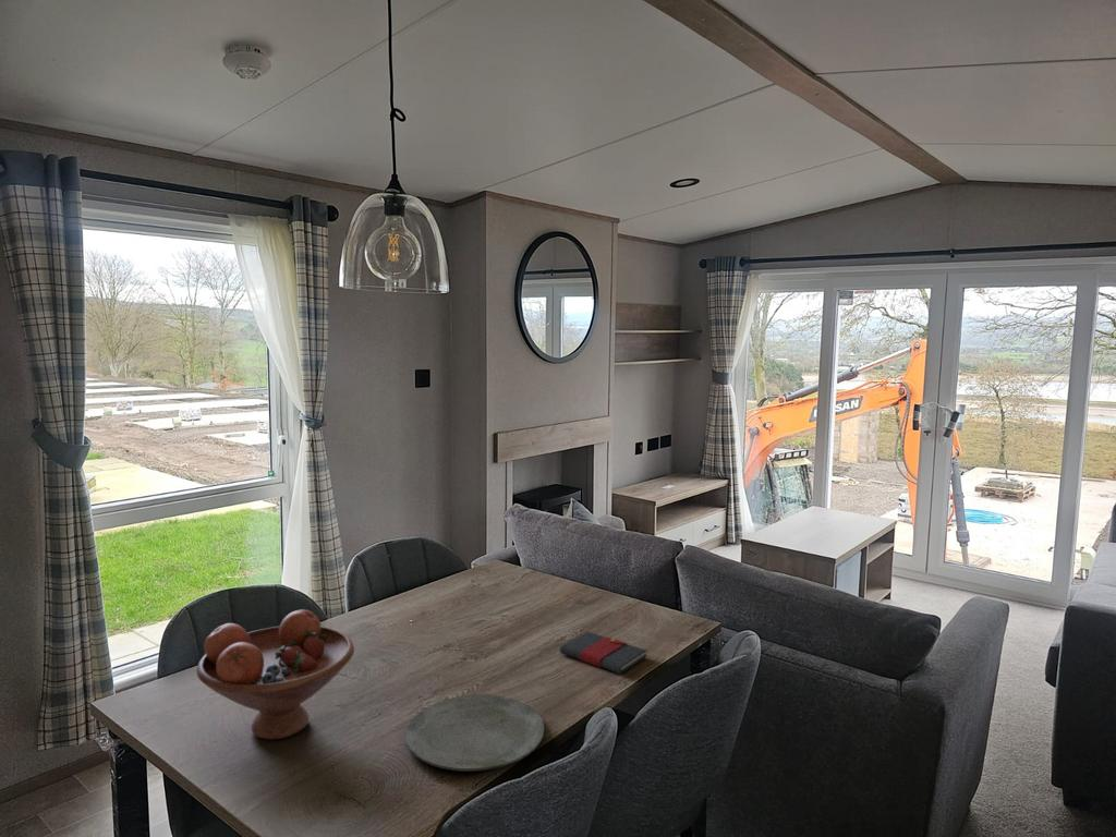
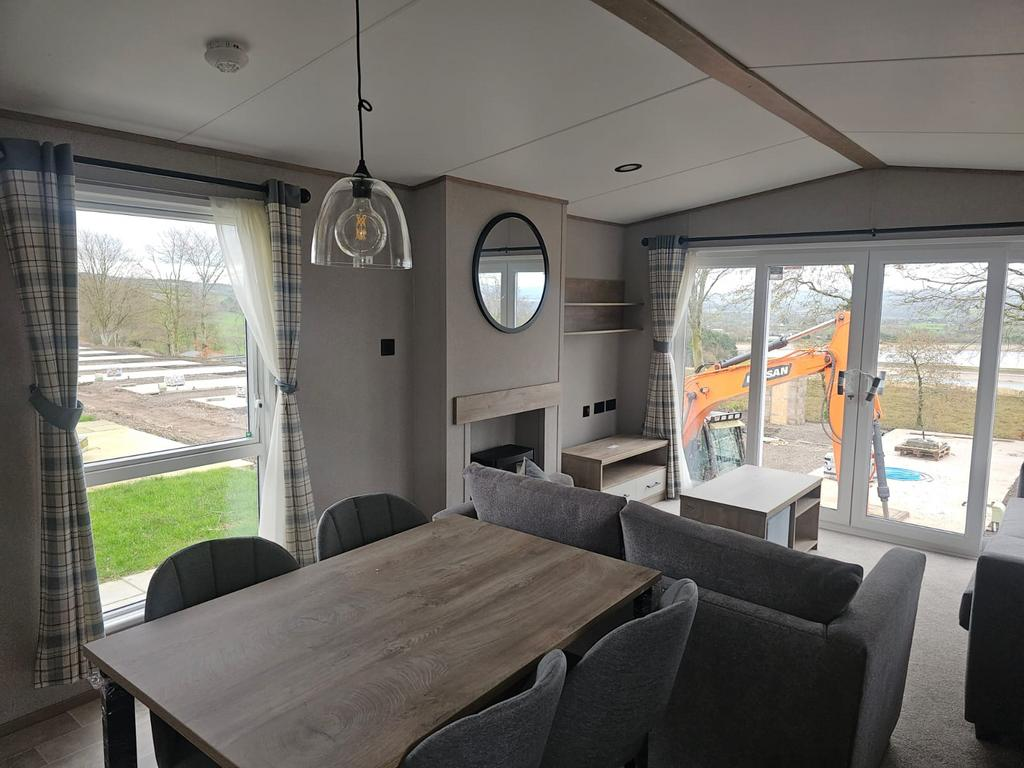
- book [559,630,647,675]
- plate [404,693,545,773]
- fruit bowl [195,608,355,741]
